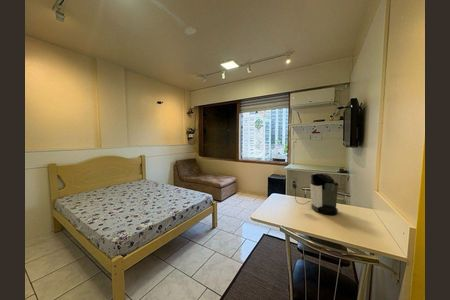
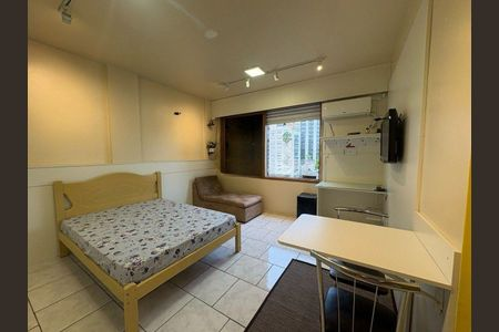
- coffee maker [290,172,339,216]
